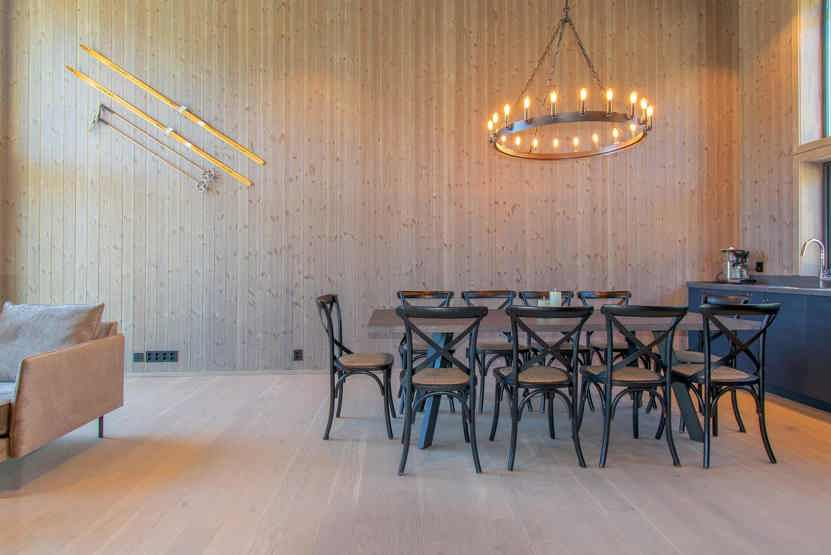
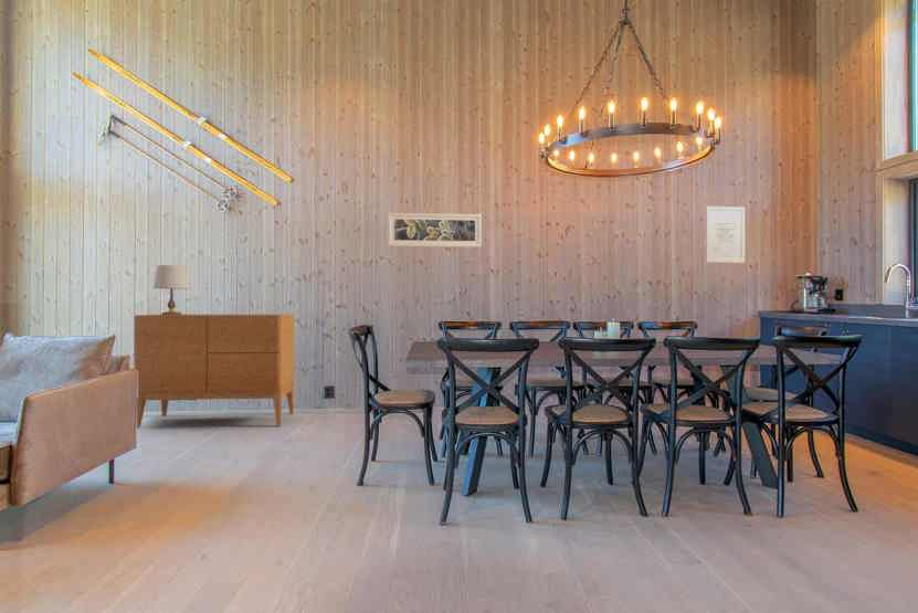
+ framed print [387,212,483,249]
+ sideboard [134,314,296,429]
+ table lamp [152,264,190,315]
+ wall art [705,205,746,263]
